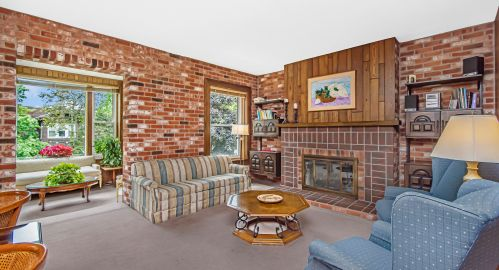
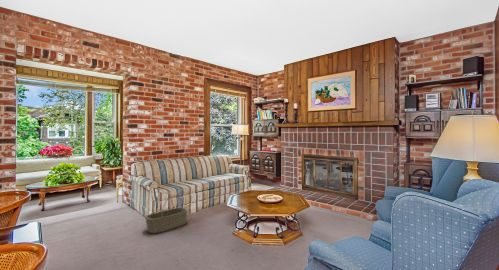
+ basket [144,191,189,234]
